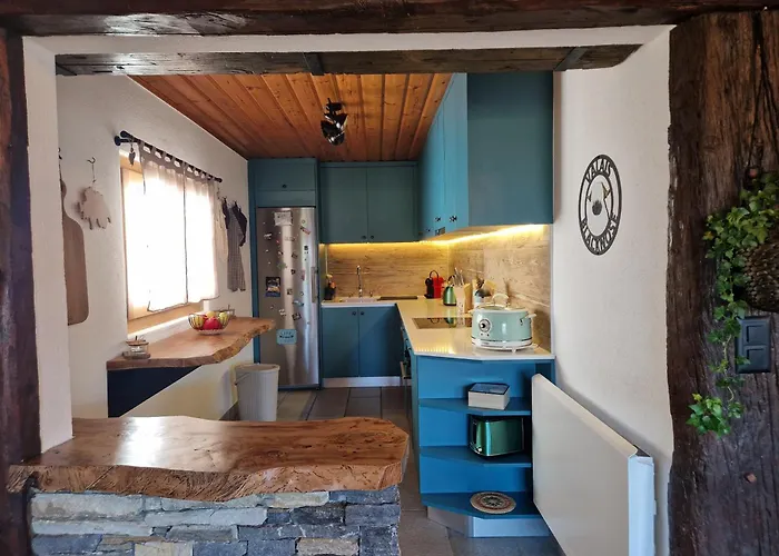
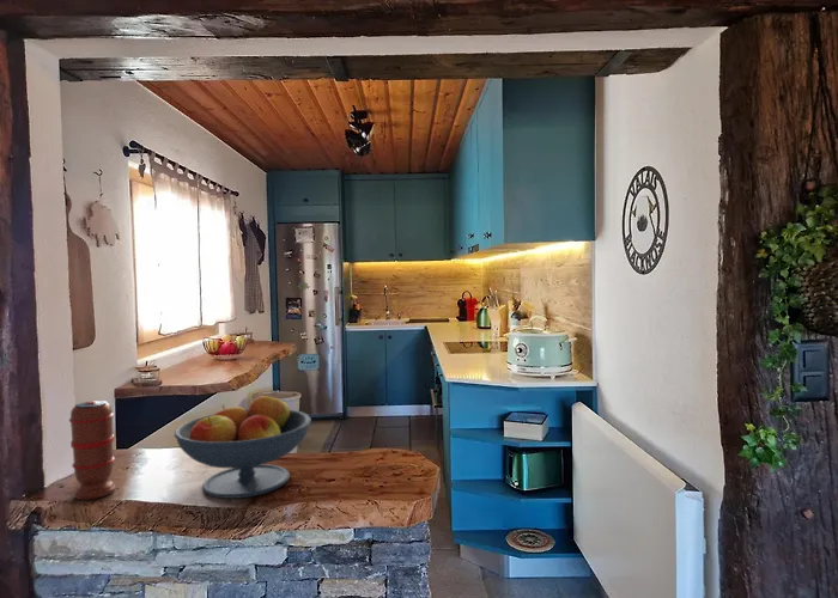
+ fruit bowl [174,392,312,500]
+ spice grinder [68,399,116,501]
